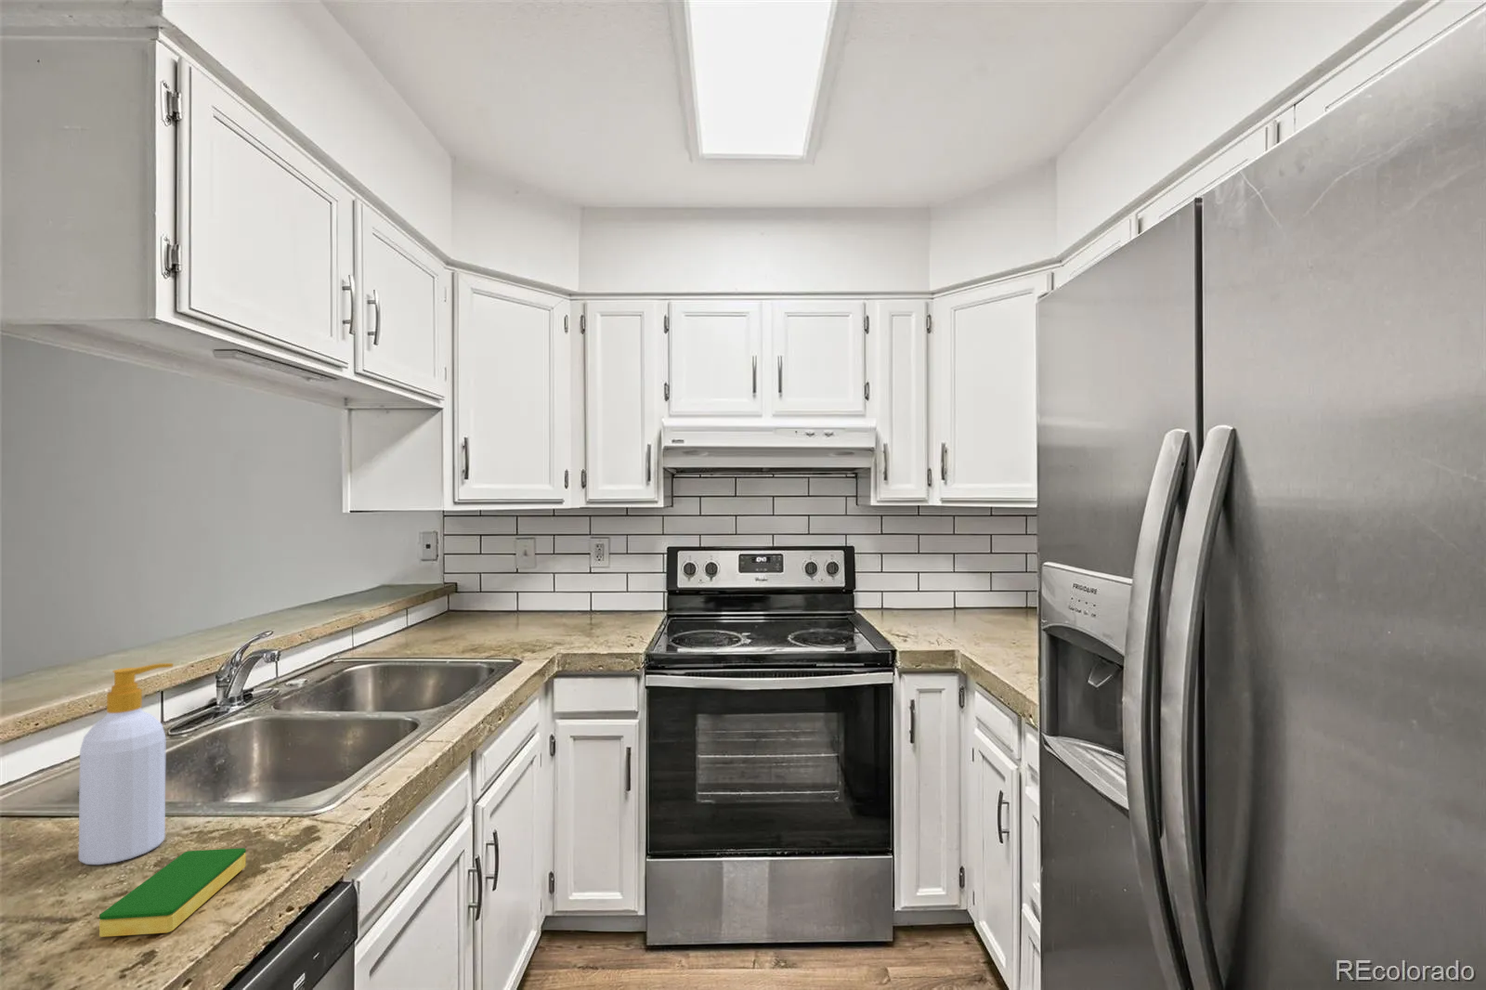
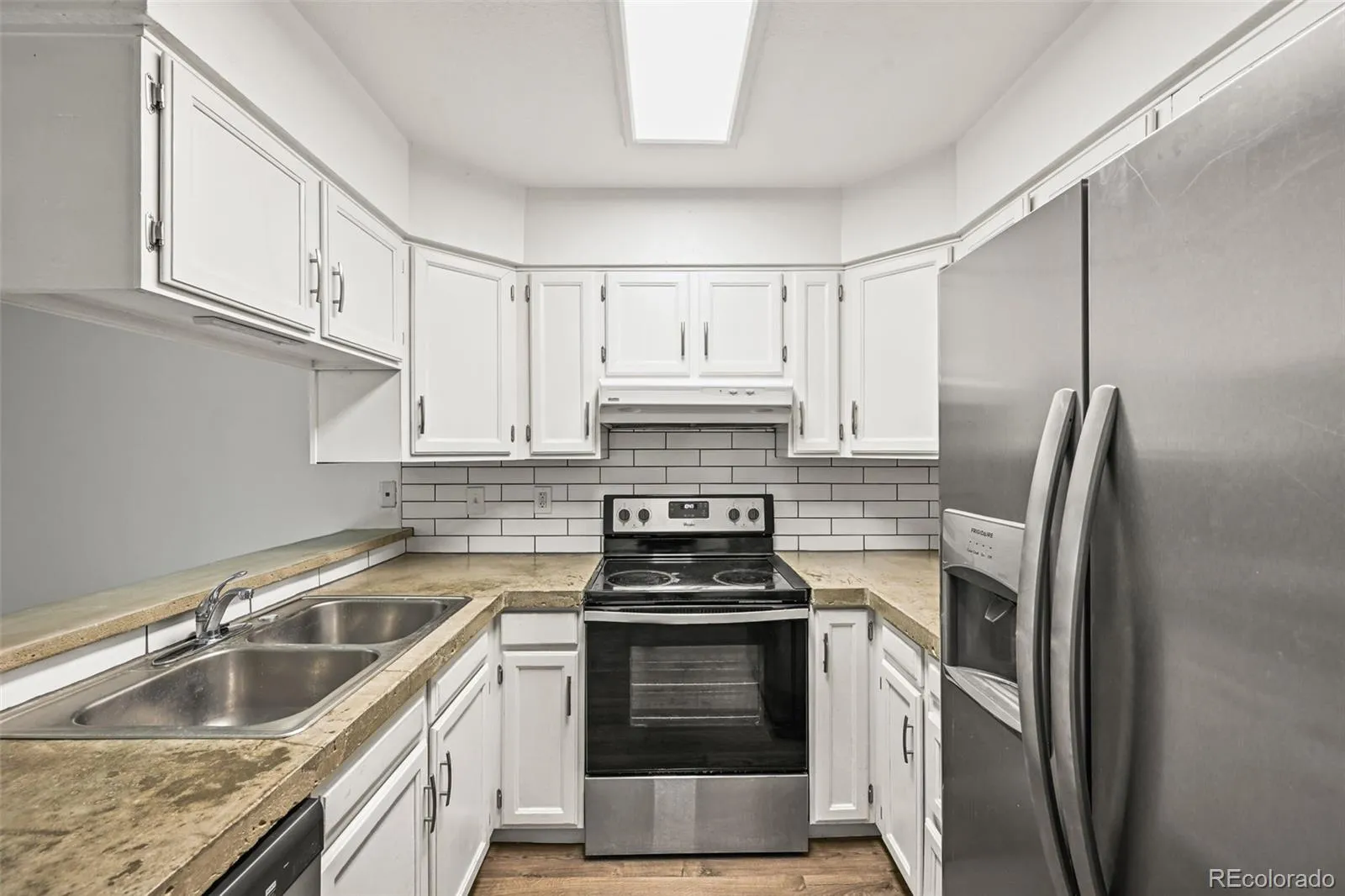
- dish sponge [98,847,247,938]
- soap bottle [78,662,175,865]
